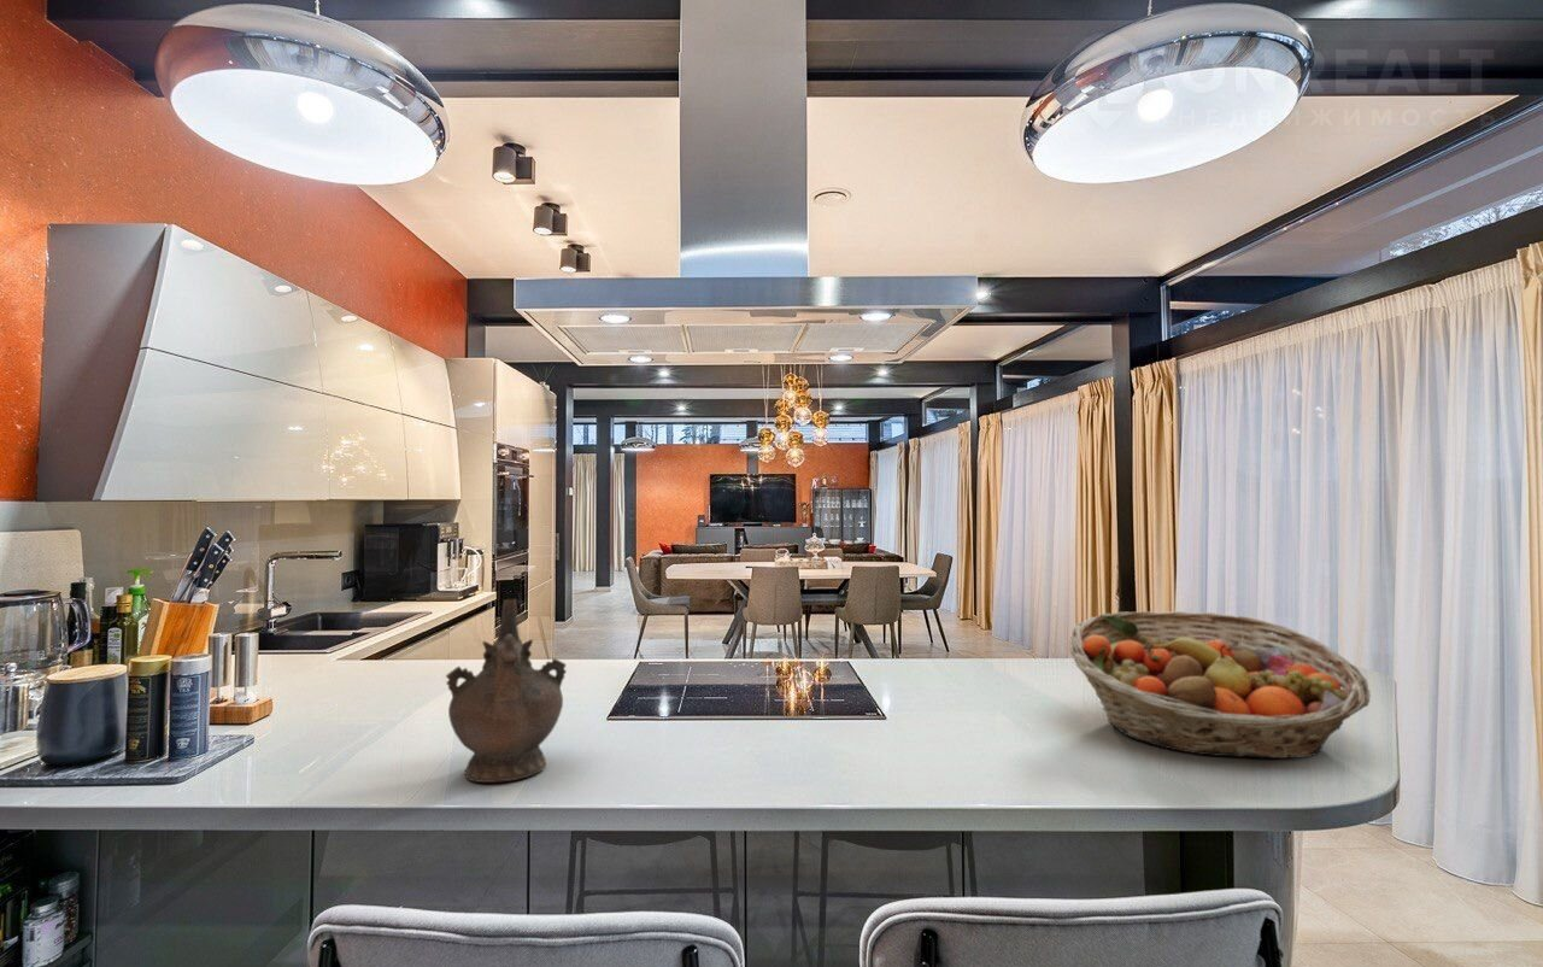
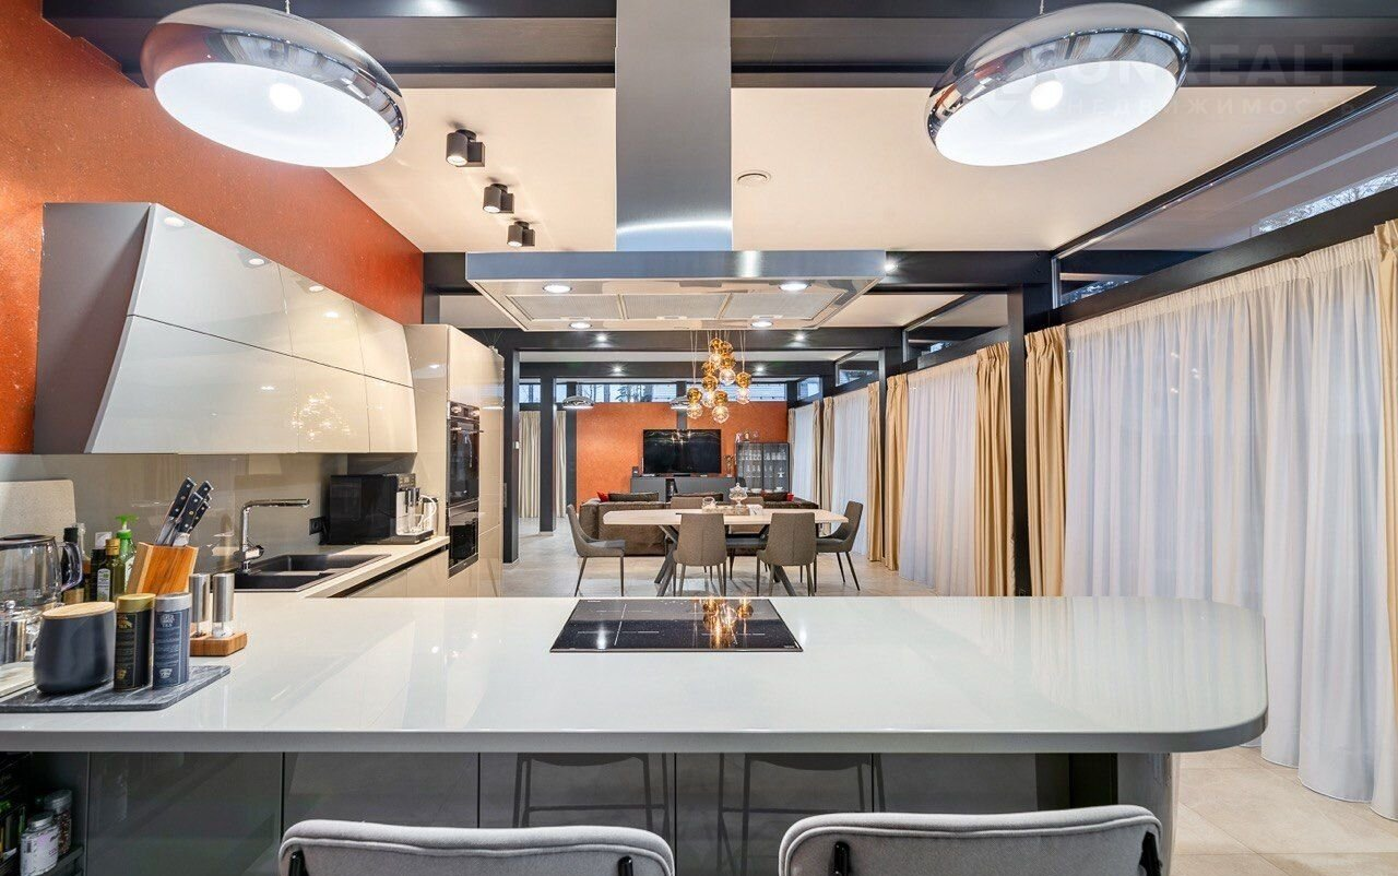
- ceremonial vessel [445,598,568,784]
- fruit basket [1068,610,1371,760]
